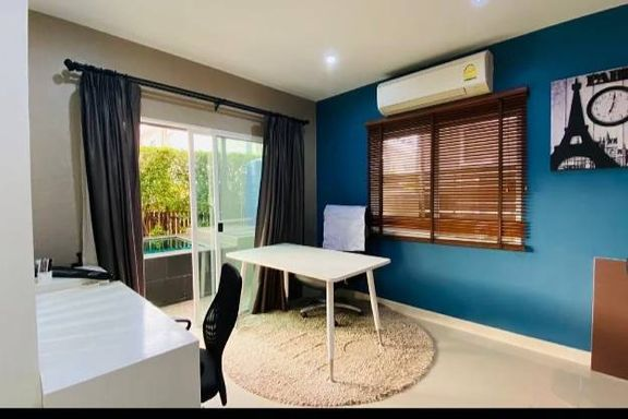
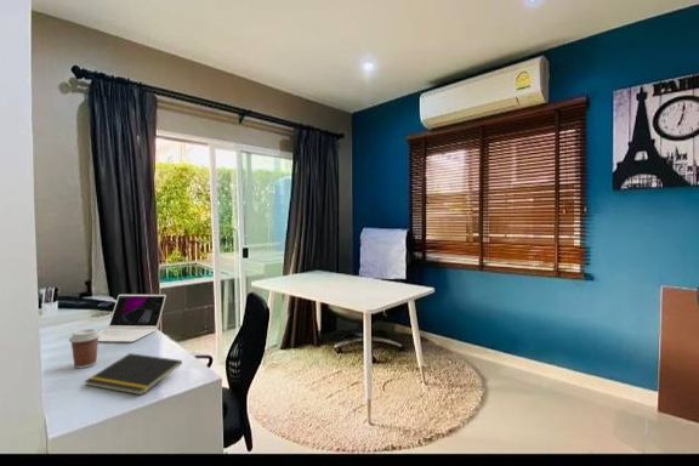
+ coffee cup [68,328,101,369]
+ laptop [97,294,167,343]
+ notepad [84,352,183,396]
